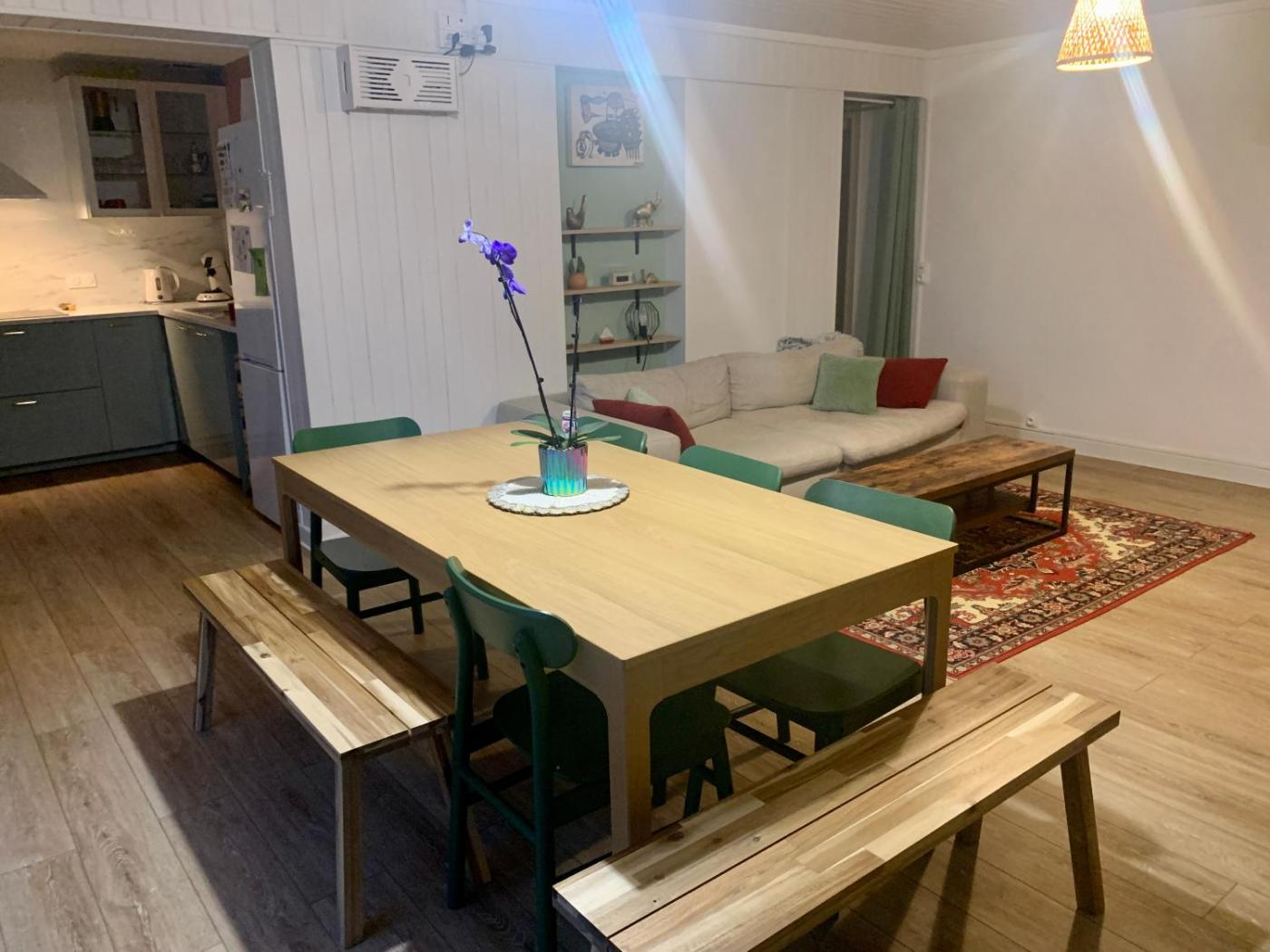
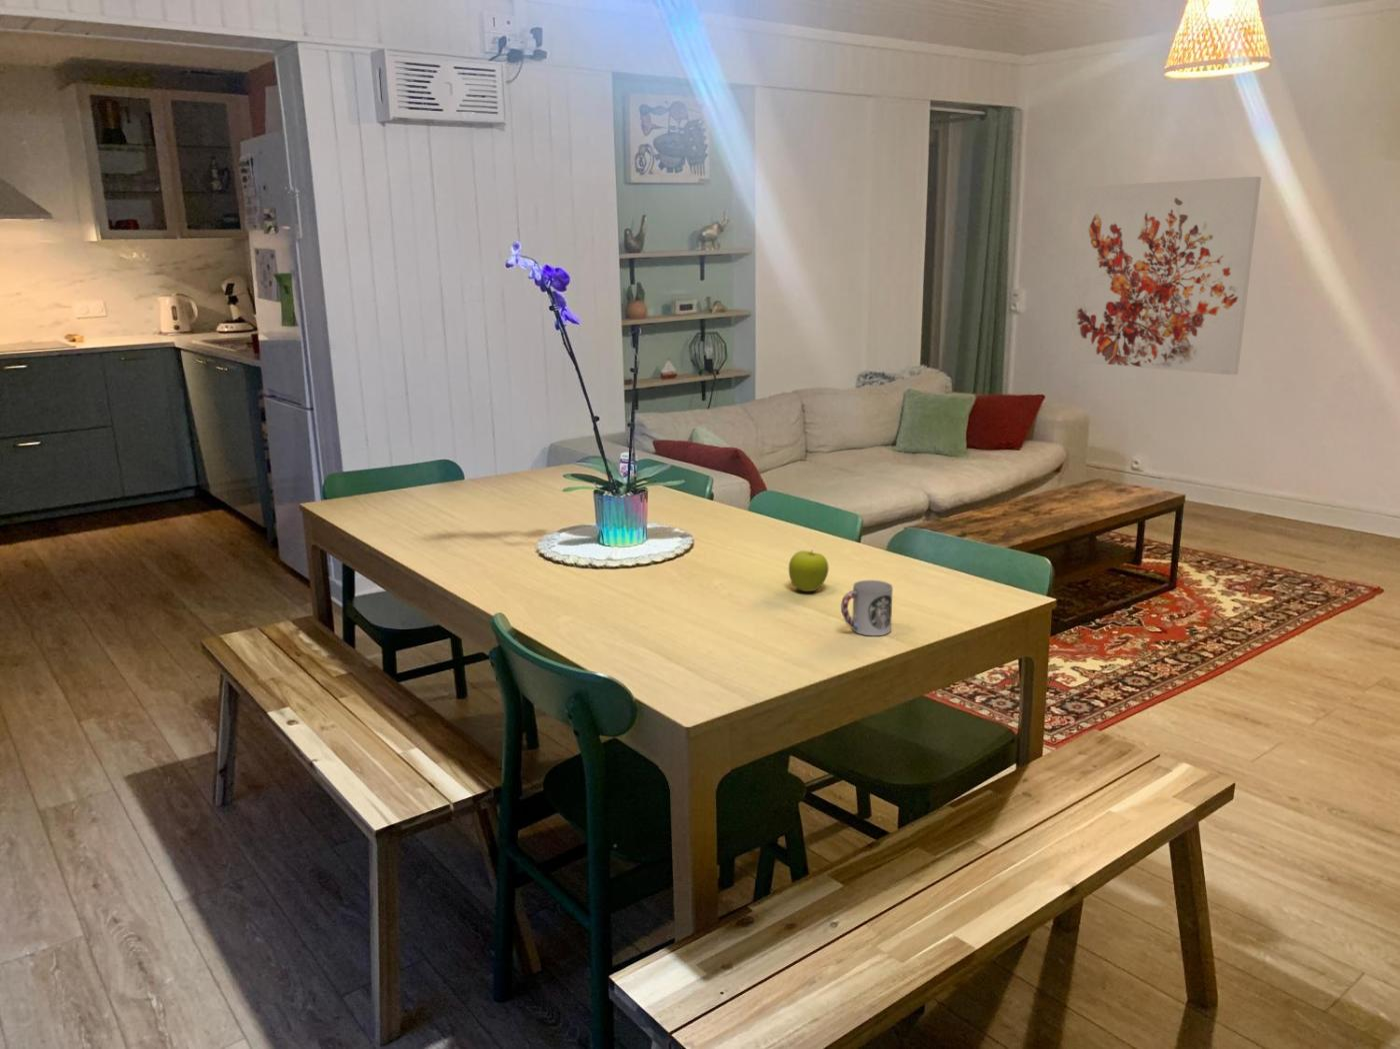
+ wall art [1067,176,1262,376]
+ cup [840,580,894,637]
+ fruit [788,550,830,593]
